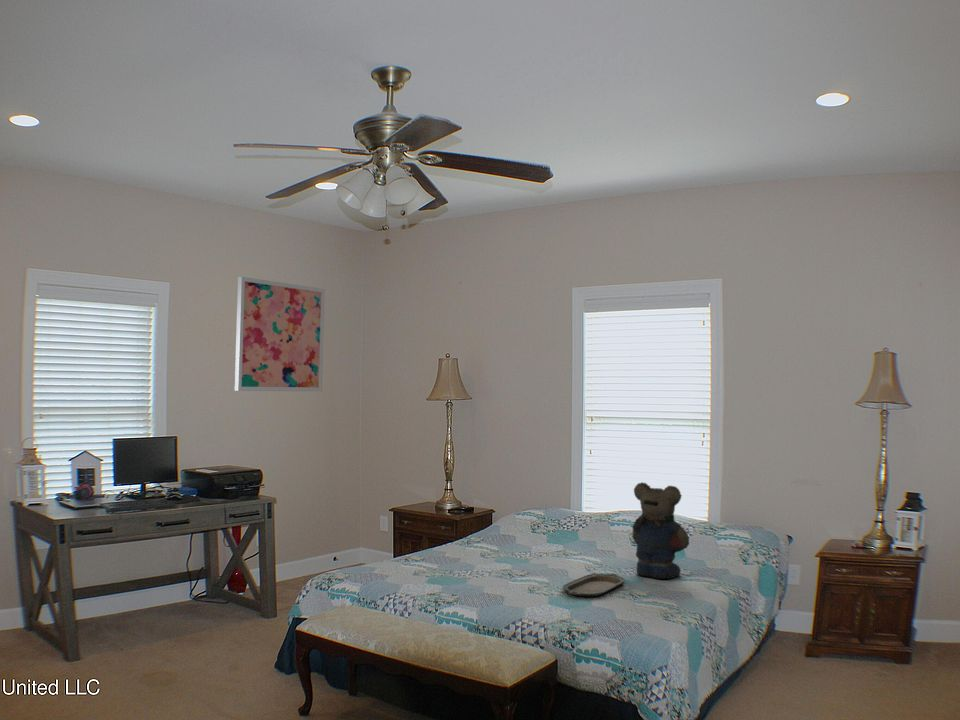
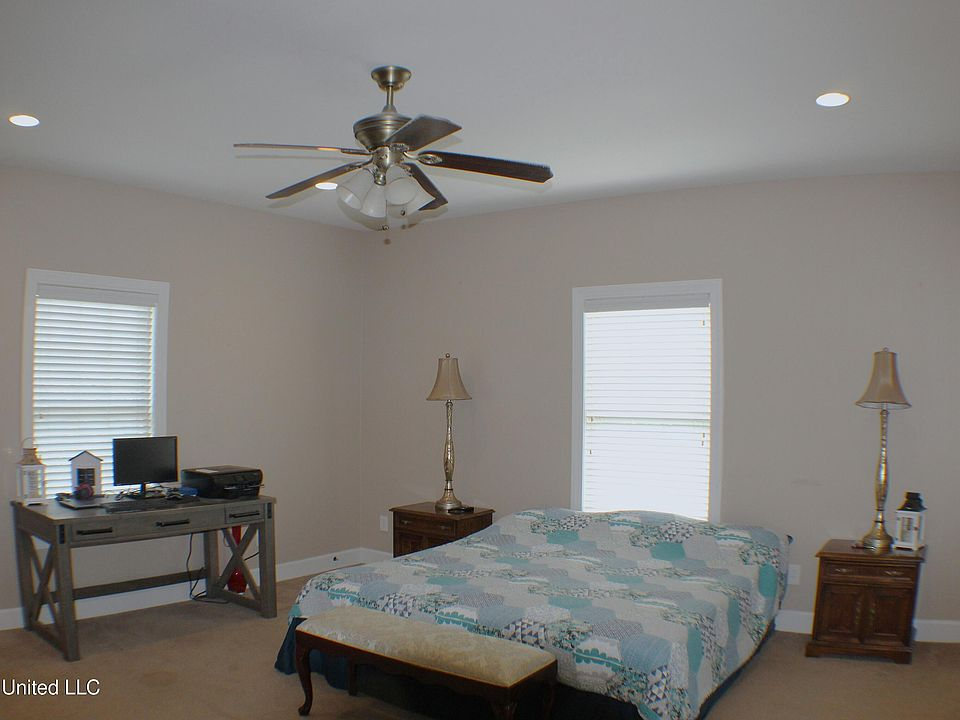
- wall art [234,276,326,392]
- teddy bear [631,481,690,580]
- serving tray [562,572,626,598]
